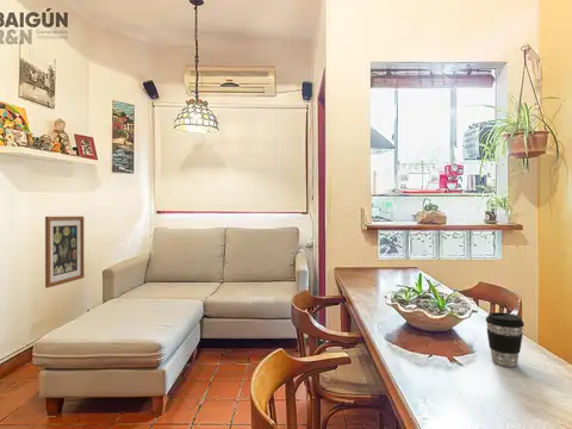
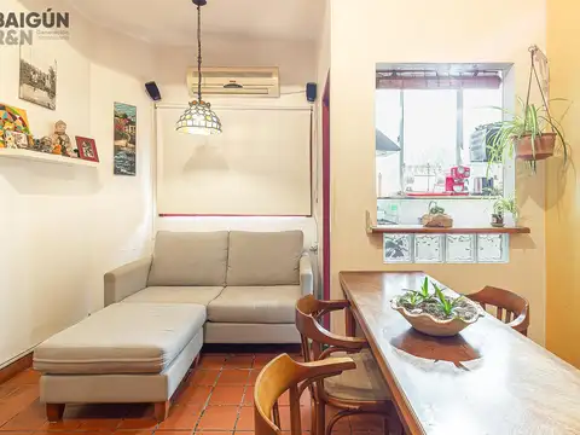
- wall art [44,216,86,290]
- coffee cup [485,311,526,368]
